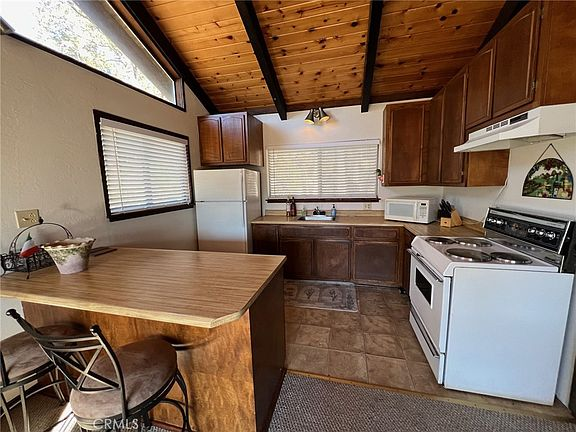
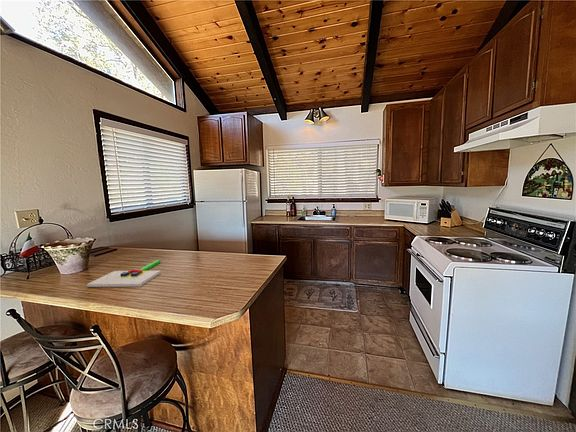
+ chopping board [86,259,162,288]
